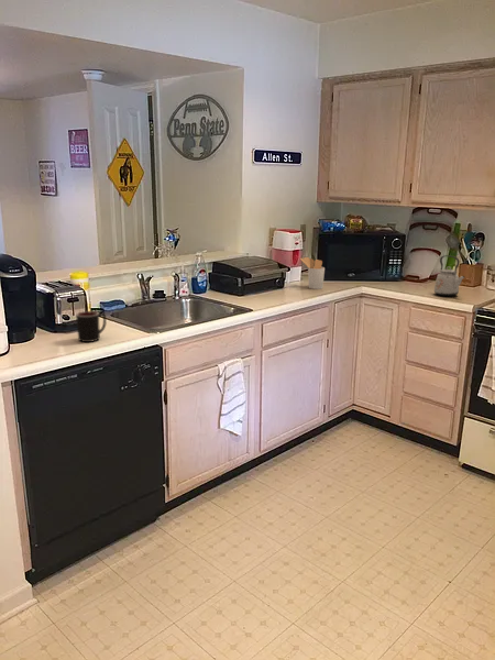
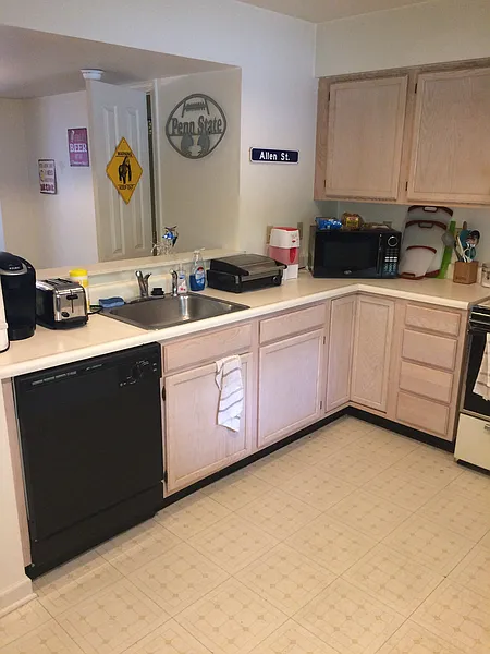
- kettle [433,254,466,297]
- mug [75,310,108,343]
- utensil holder [299,256,326,290]
